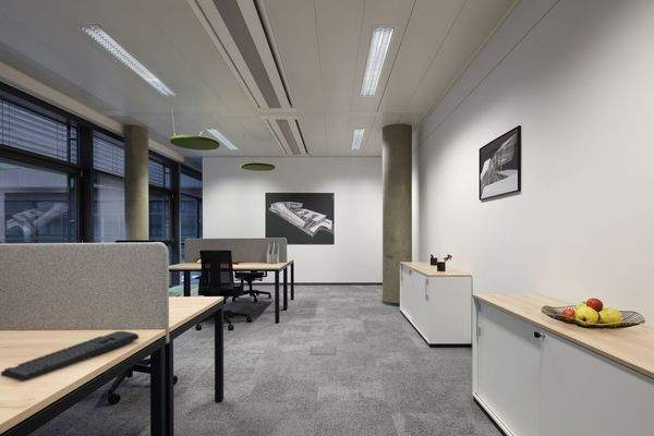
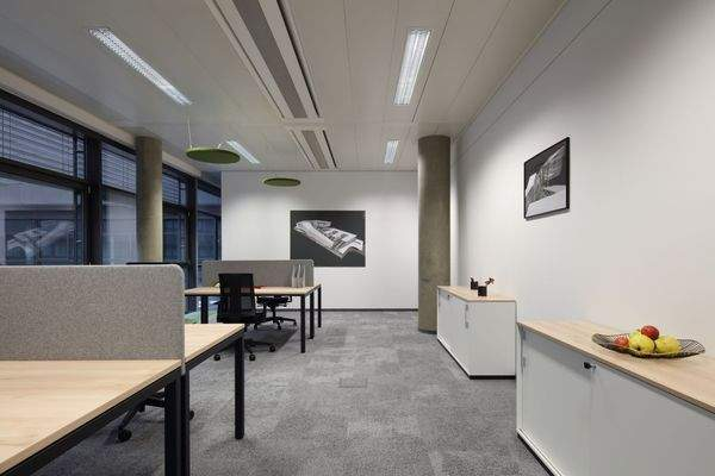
- keyboard [0,330,140,383]
